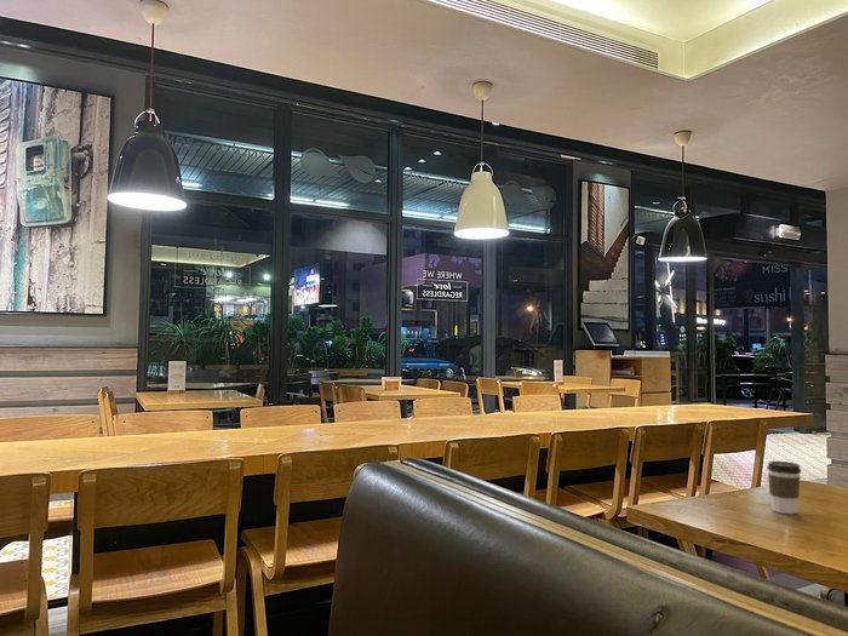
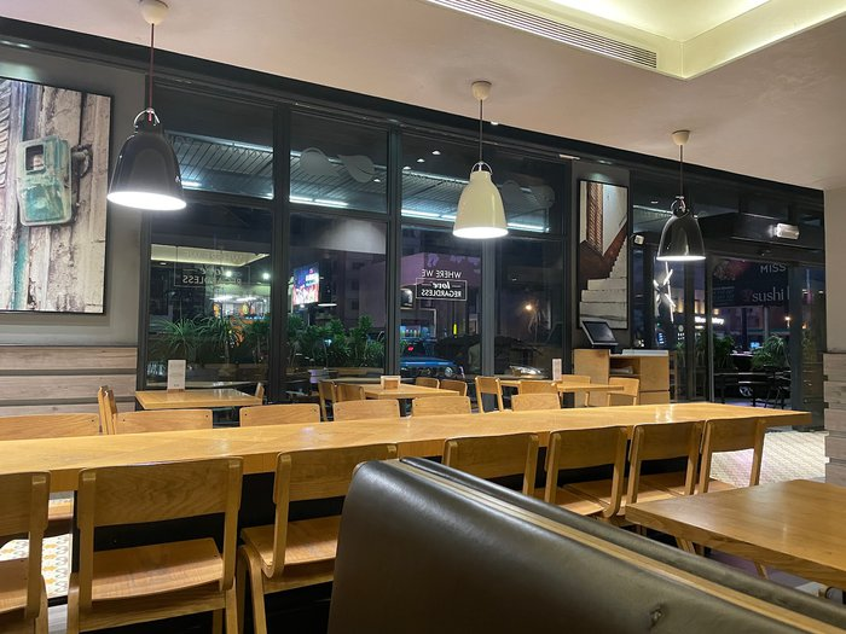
- coffee cup [766,460,802,515]
